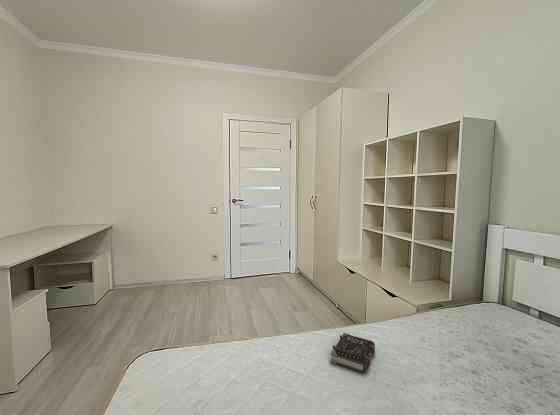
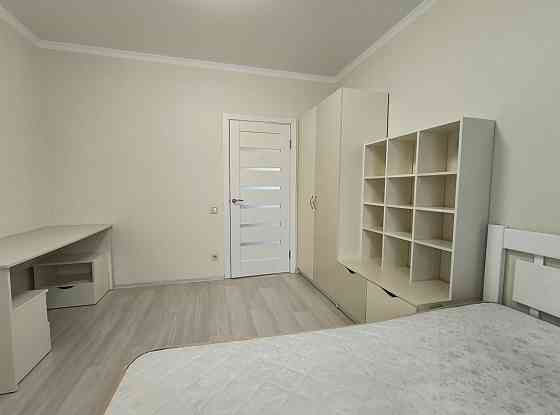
- book [329,332,376,374]
